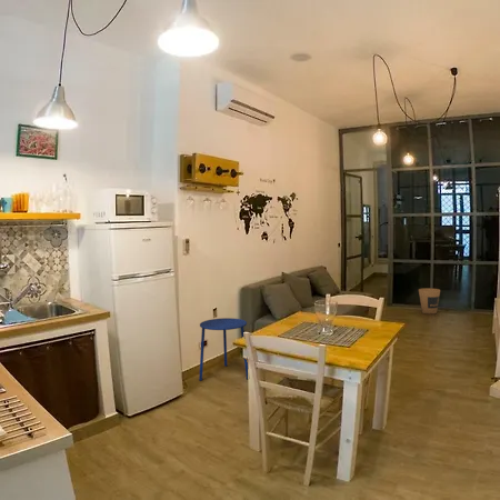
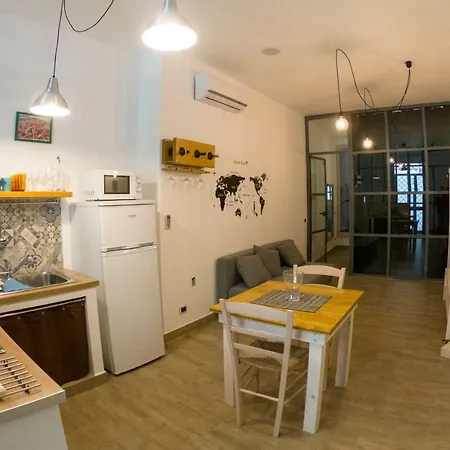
- side table [198,317,249,382]
- trash can [418,288,441,314]
